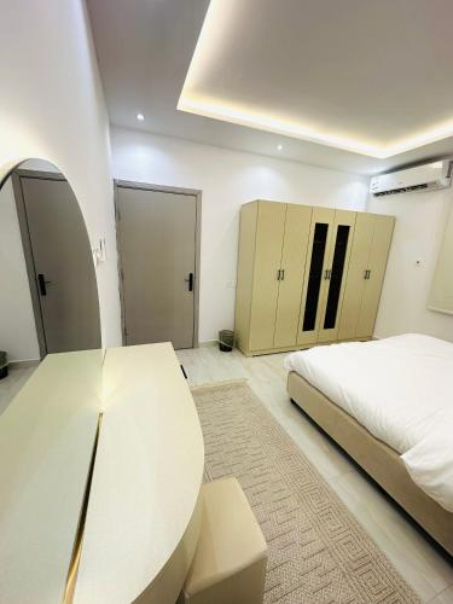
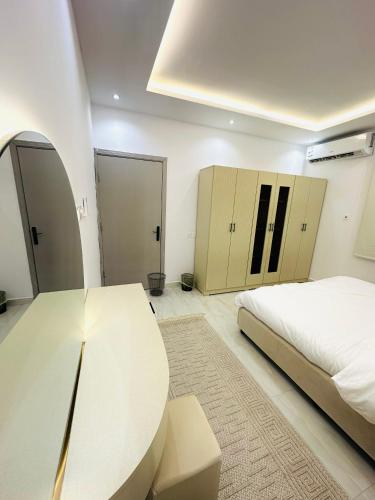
+ wastebasket [146,272,167,297]
